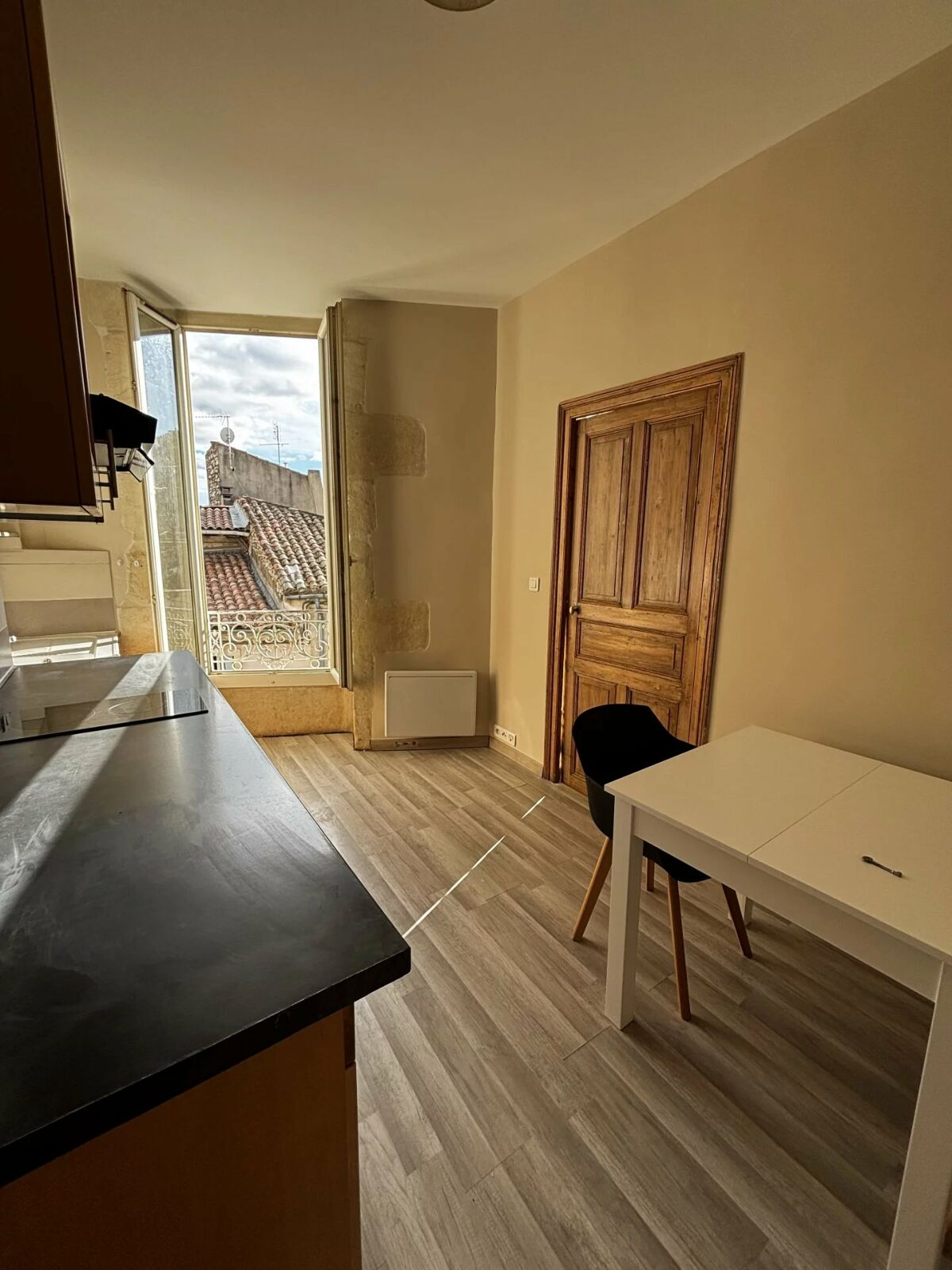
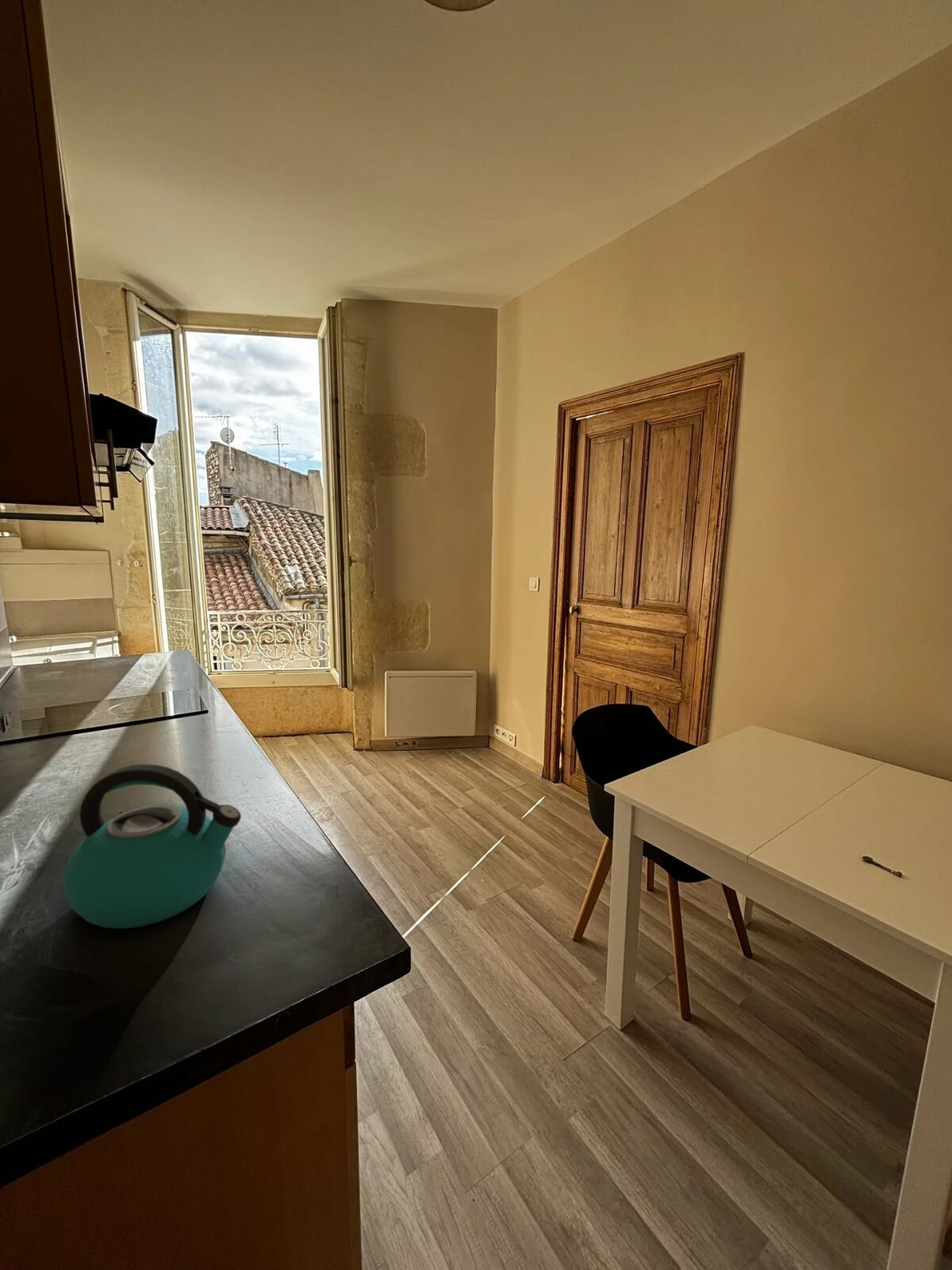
+ kettle [62,764,242,929]
